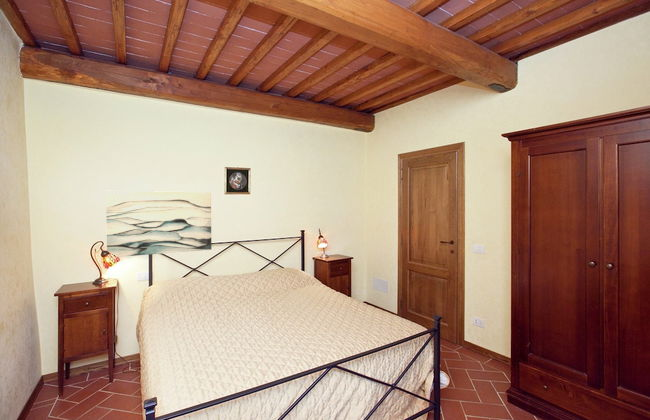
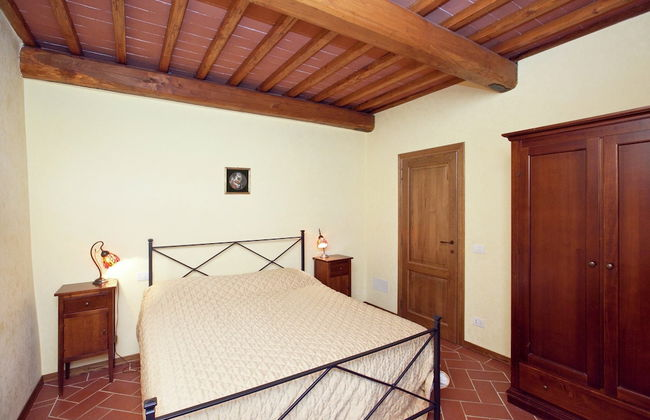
- wall art [105,190,212,258]
